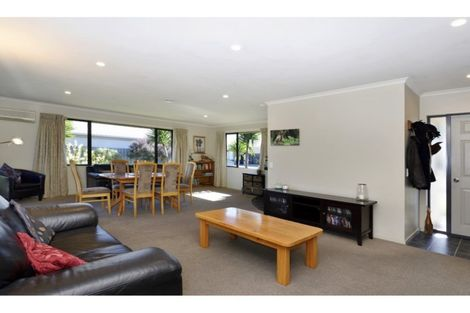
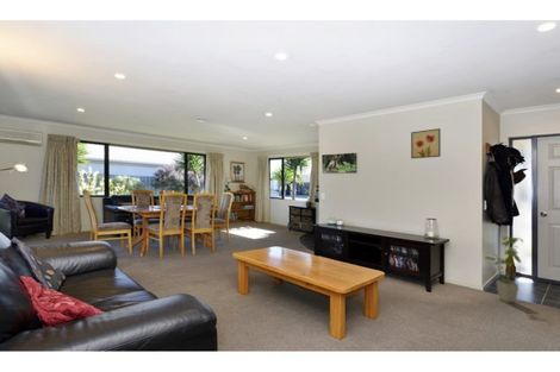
+ house plant [483,235,524,304]
+ wall art [410,127,442,159]
